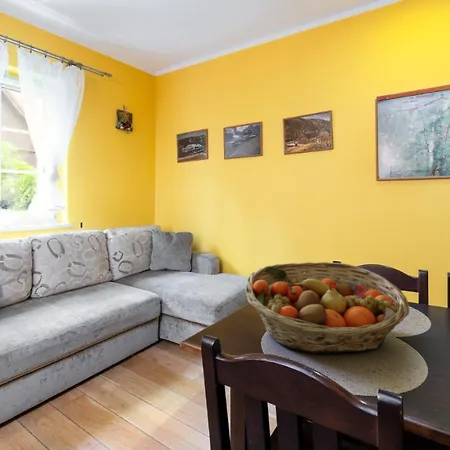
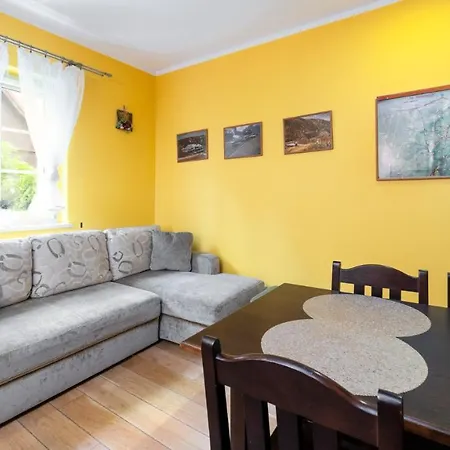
- fruit basket [244,261,410,354]
